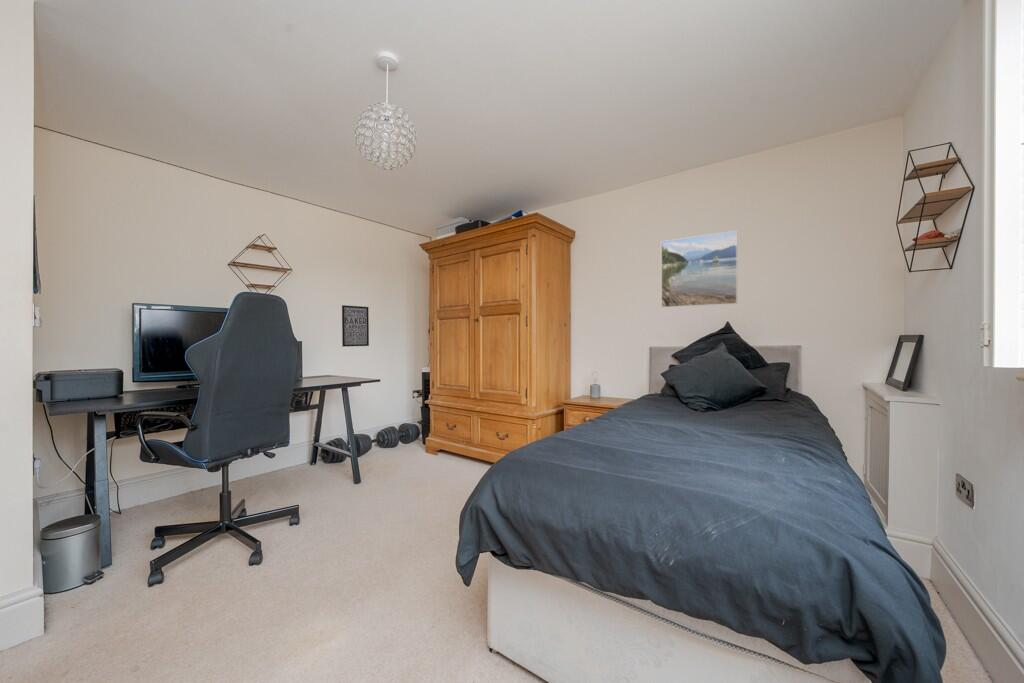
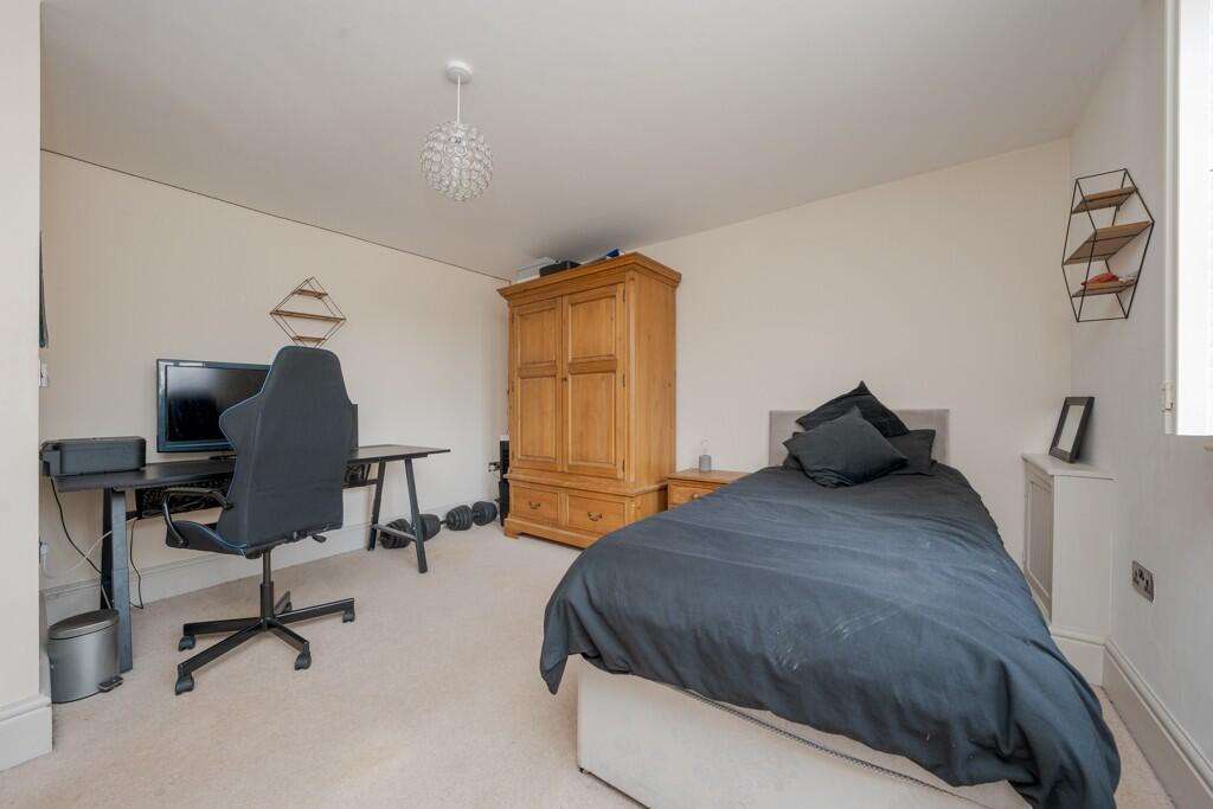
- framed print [660,230,739,309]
- wall art [341,304,370,348]
